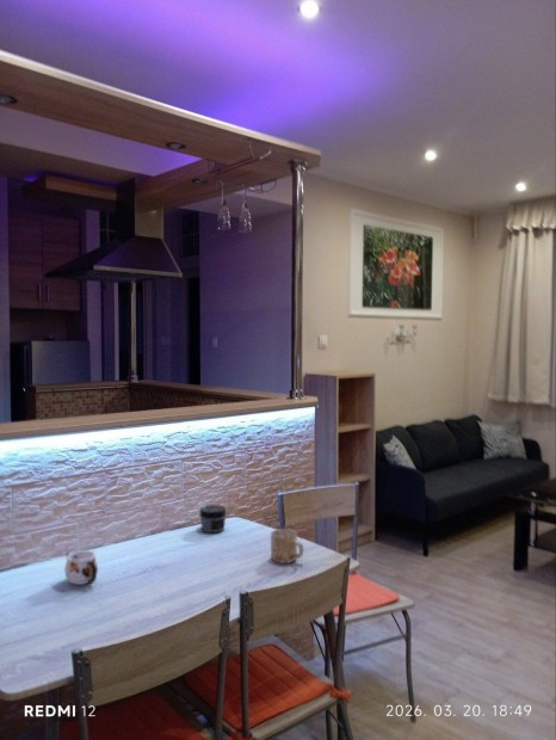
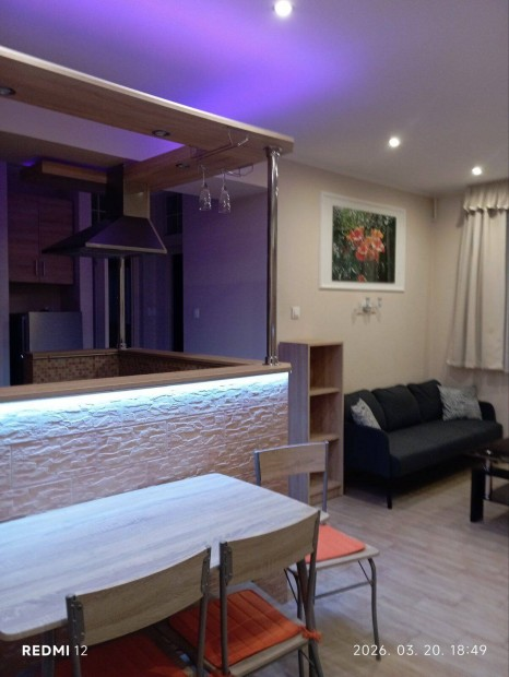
- jar [198,504,228,534]
- mug [270,528,304,565]
- mug [63,549,99,586]
